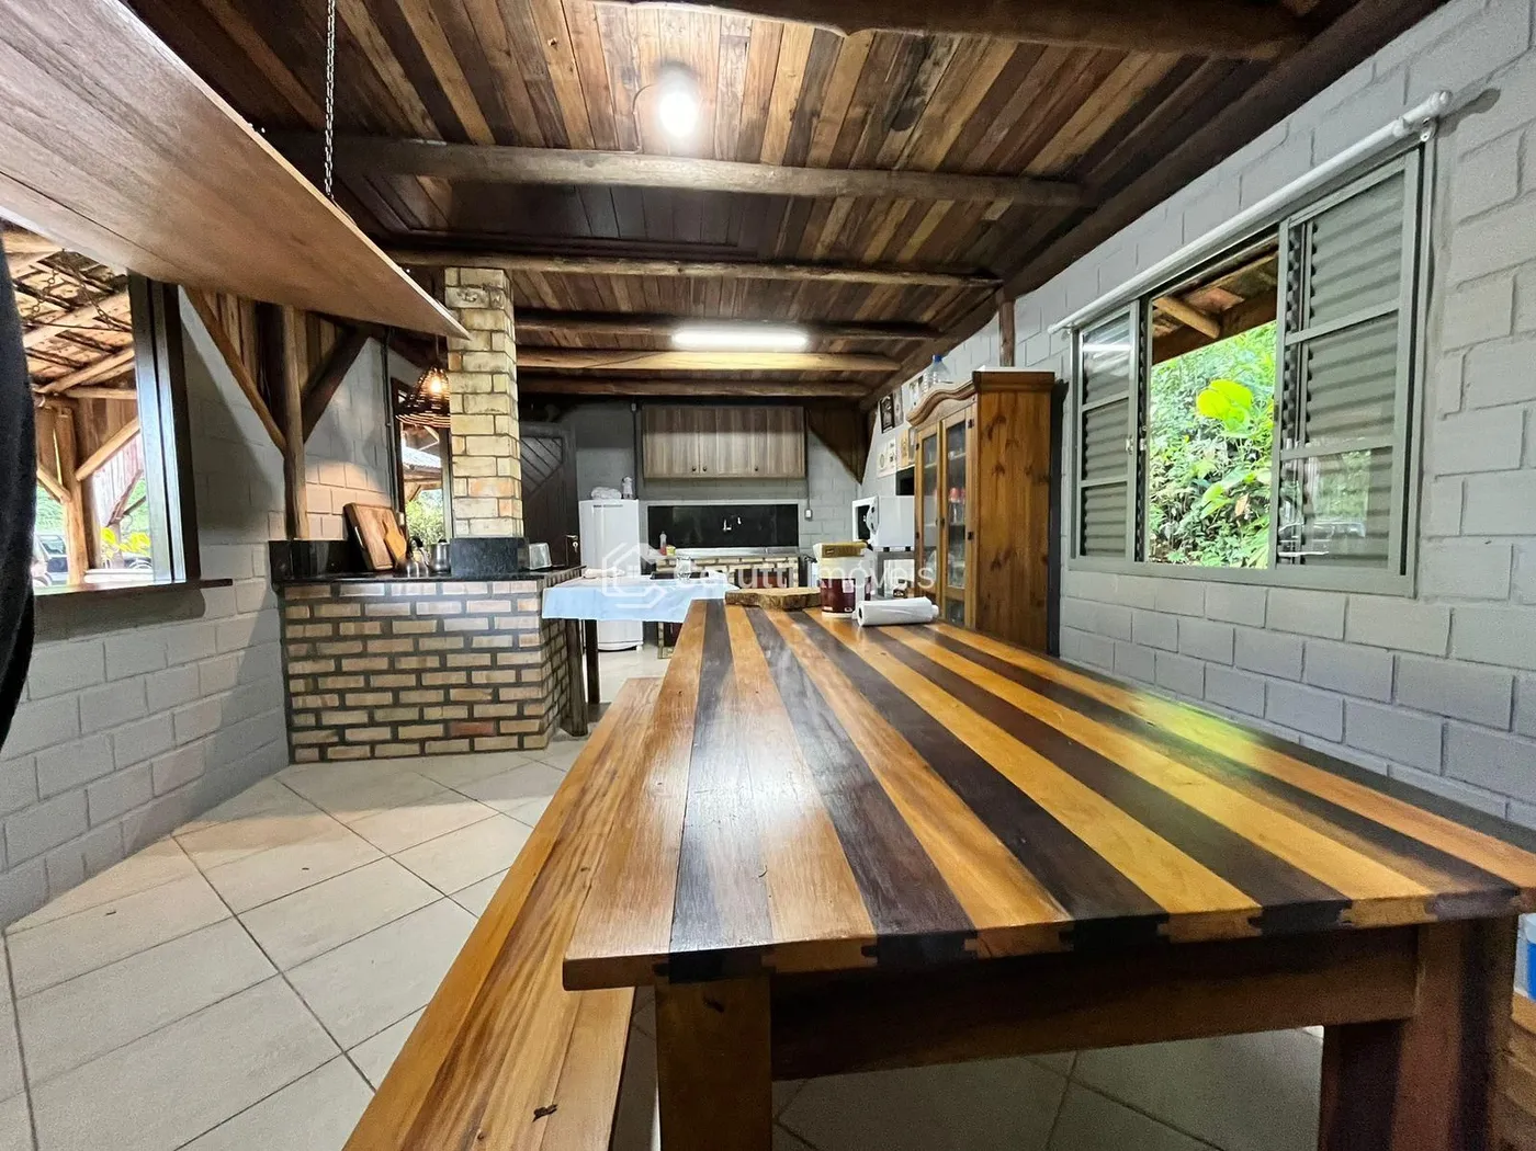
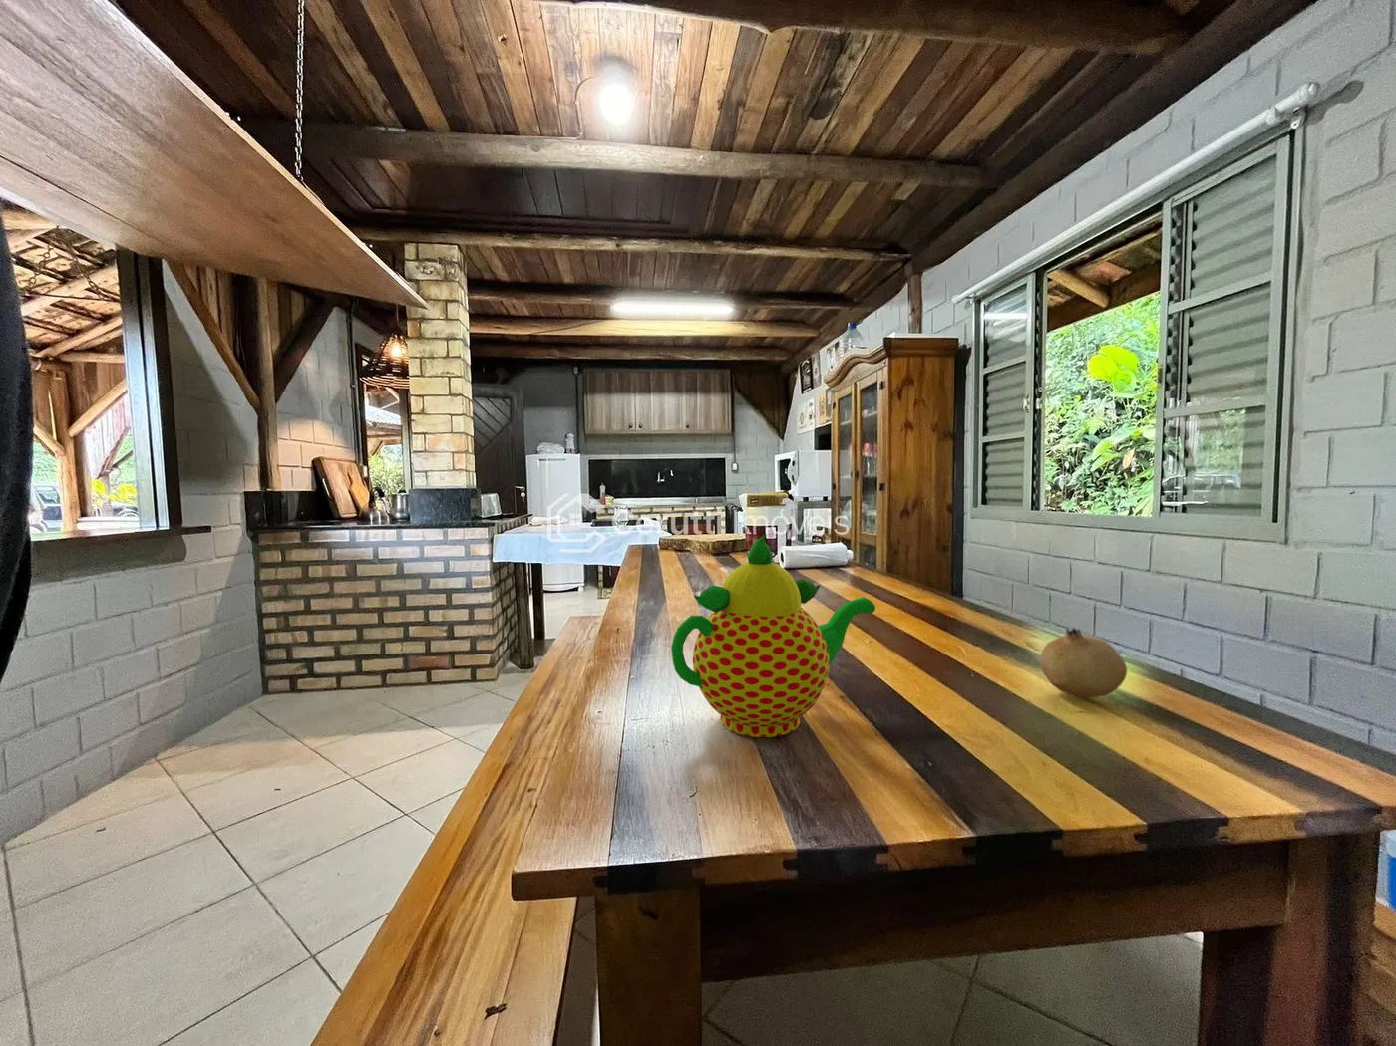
+ fruit [1039,625,1128,699]
+ teapot [671,533,876,738]
